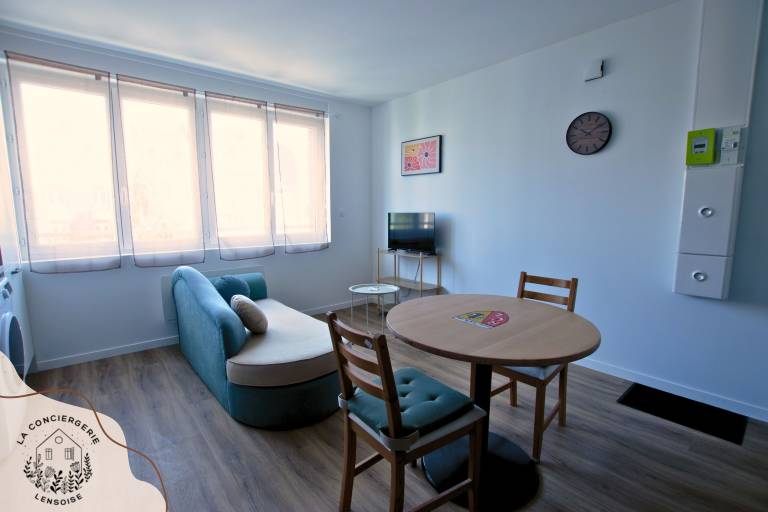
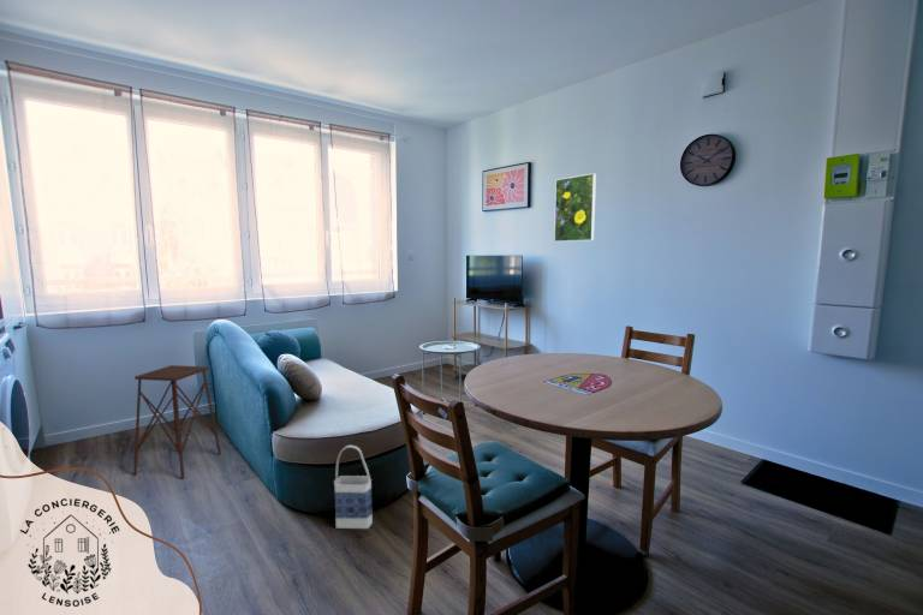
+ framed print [553,172,597,243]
+ side table [132,364,222,480]
+ bag [333,444,374,530]
